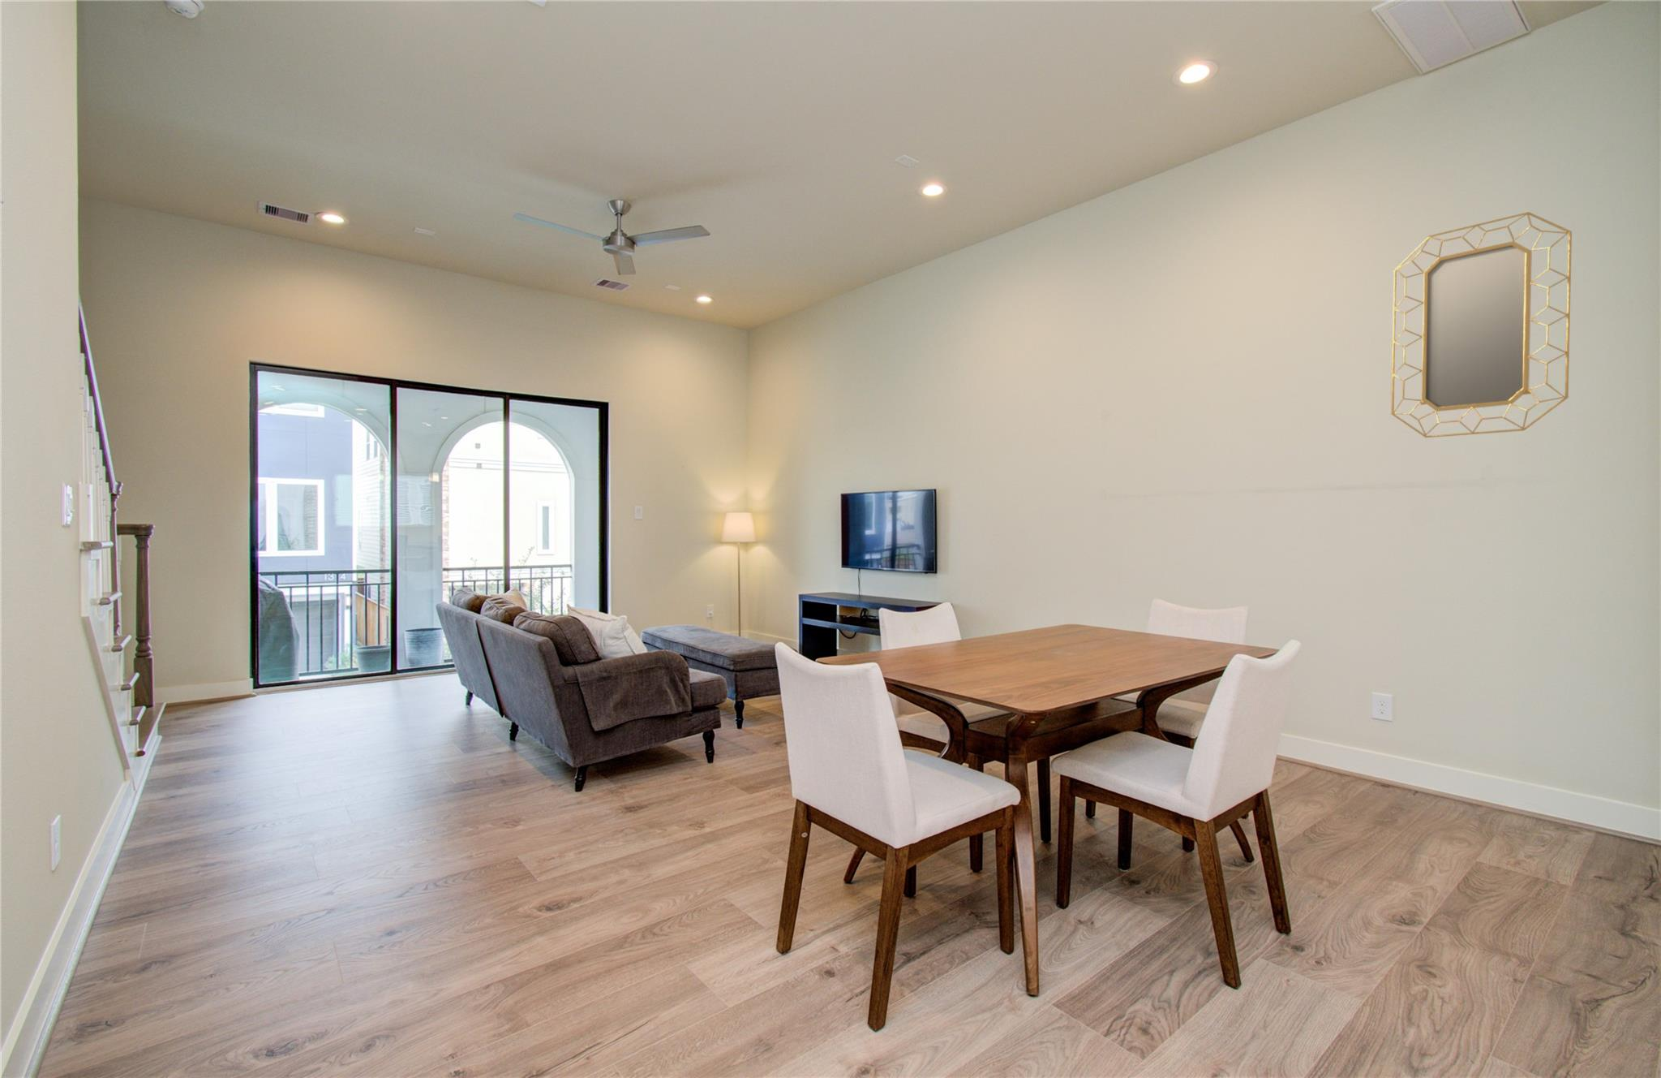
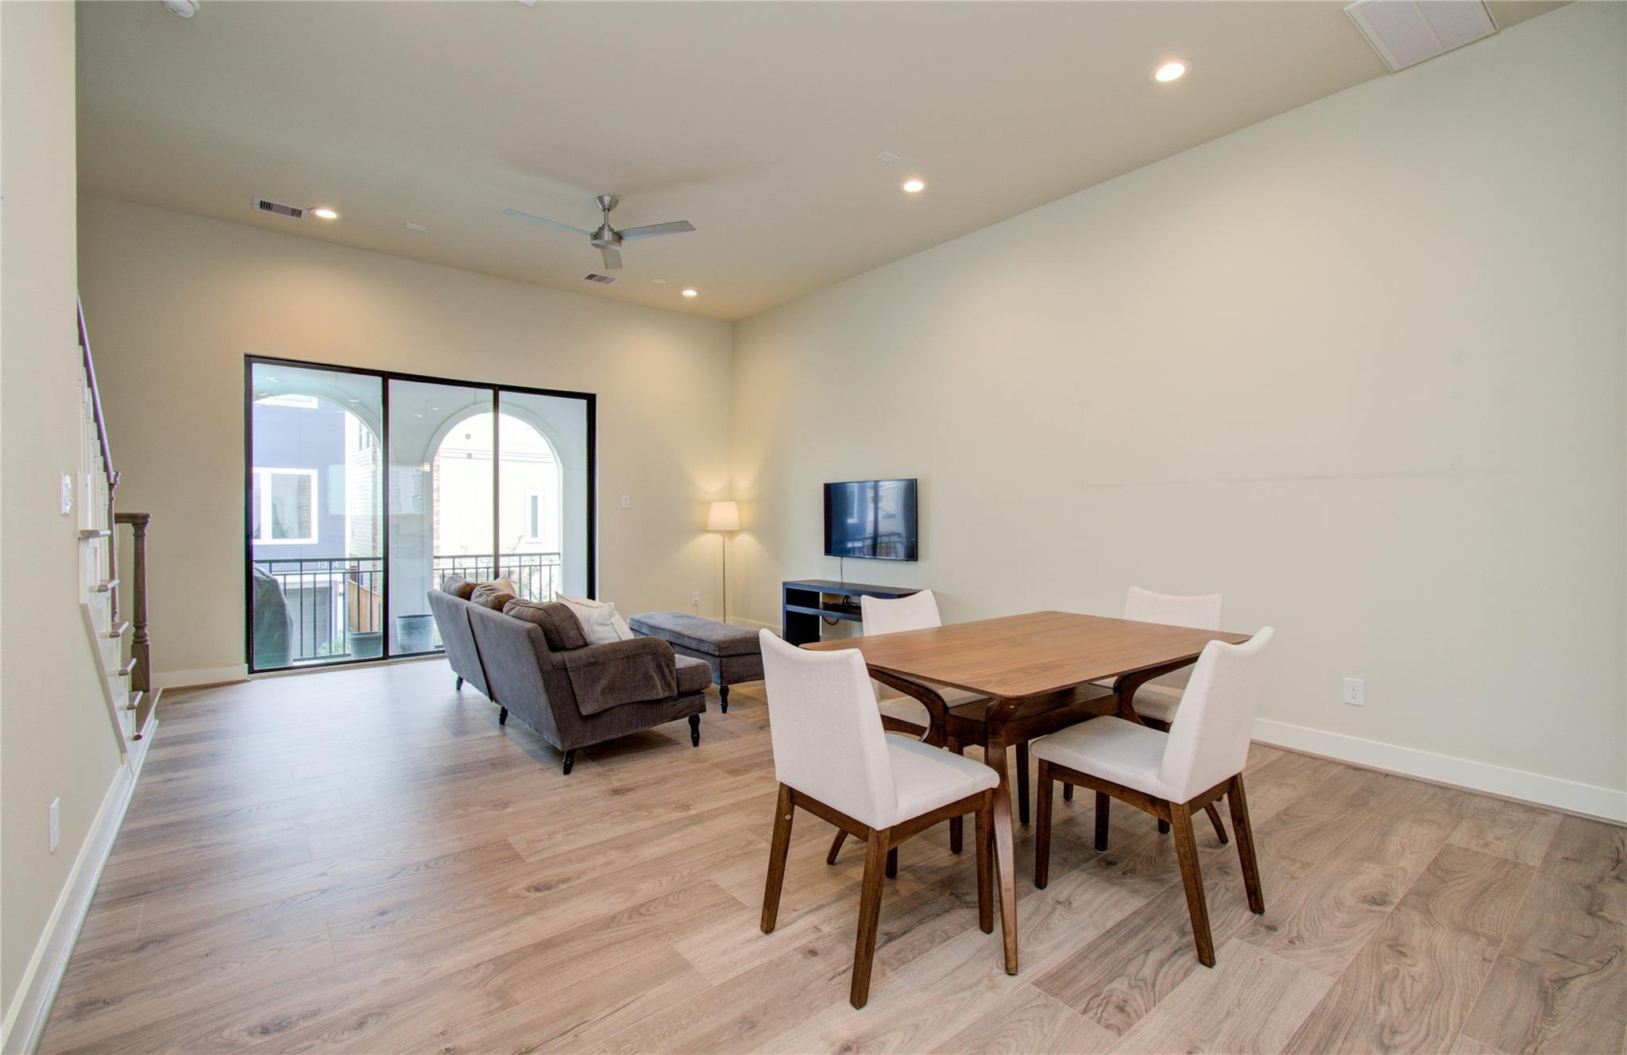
- home mirror [1390,211,1573,438]
